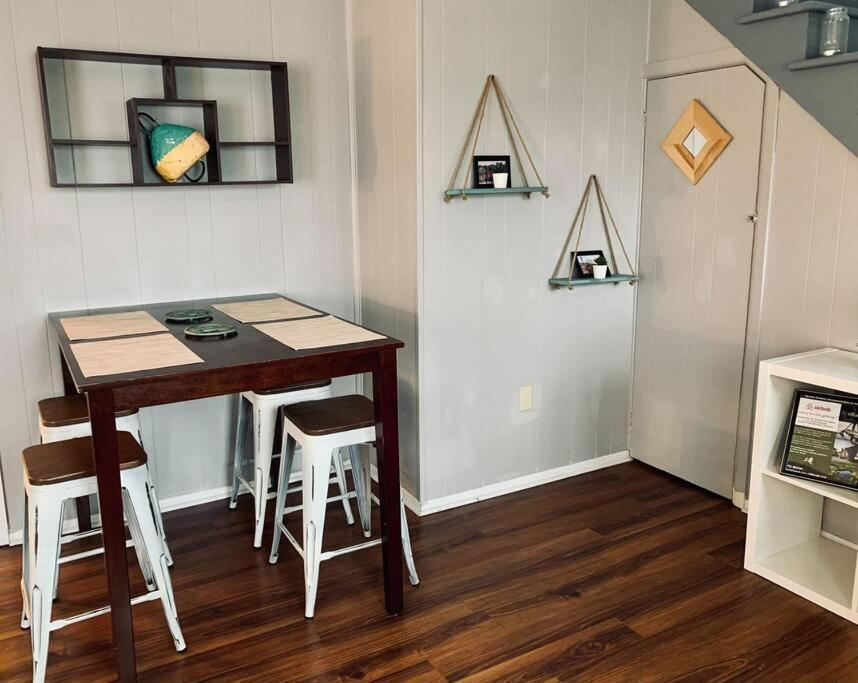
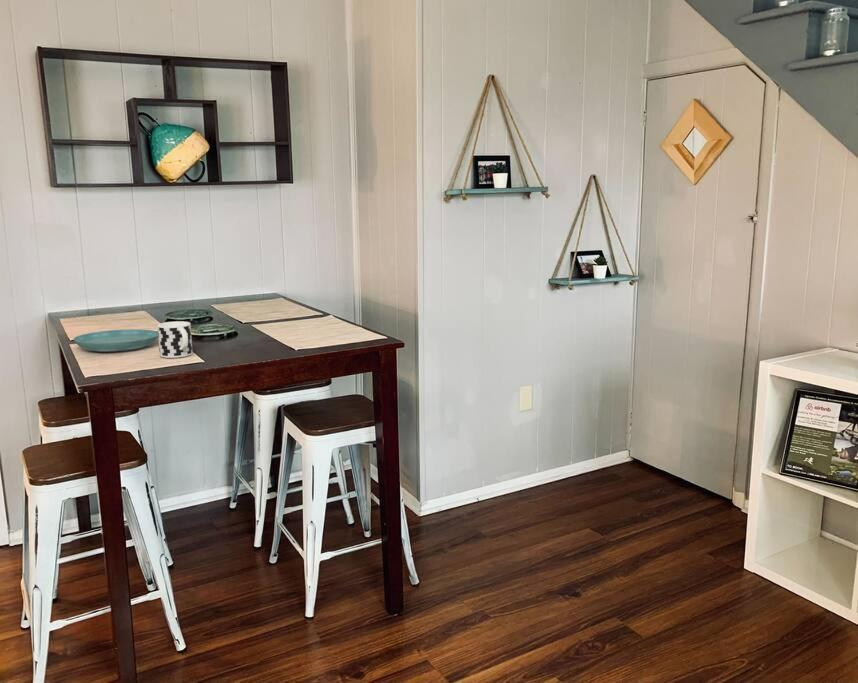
+ cup [157,320,193,359]
+ saucer [72,328,158,353]
